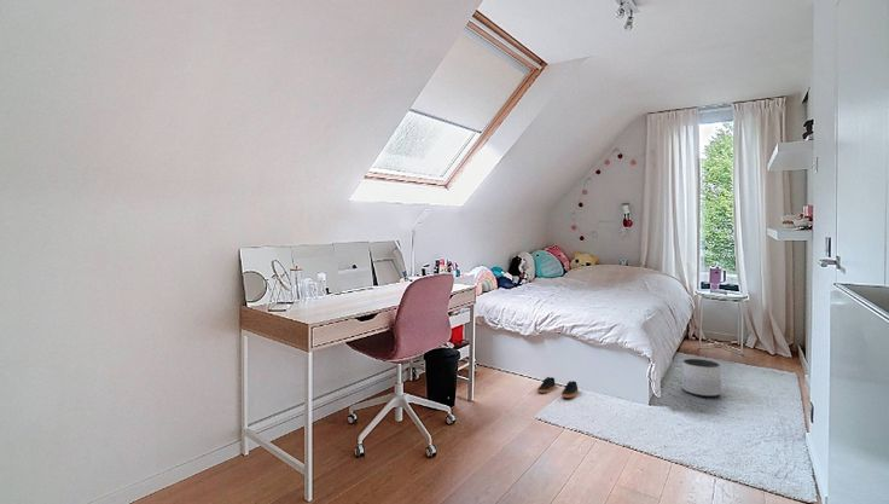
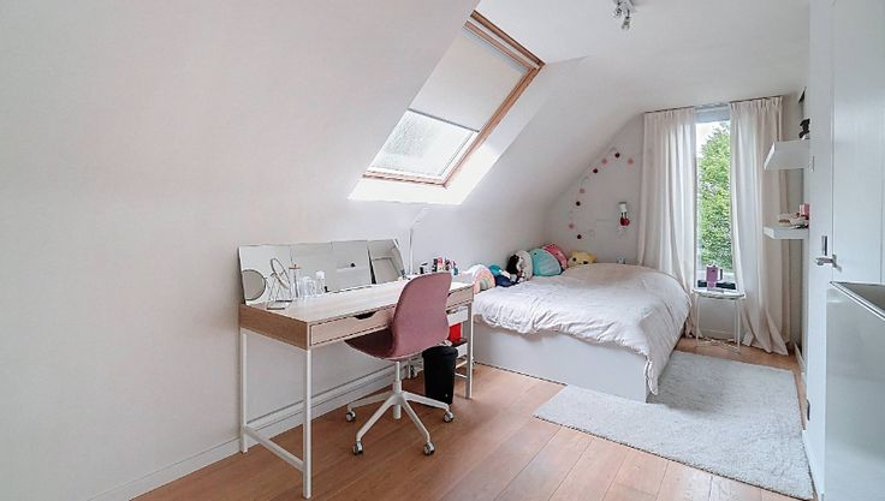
- shoes [536,376,580,399]
- planter [681,358,722,398]
